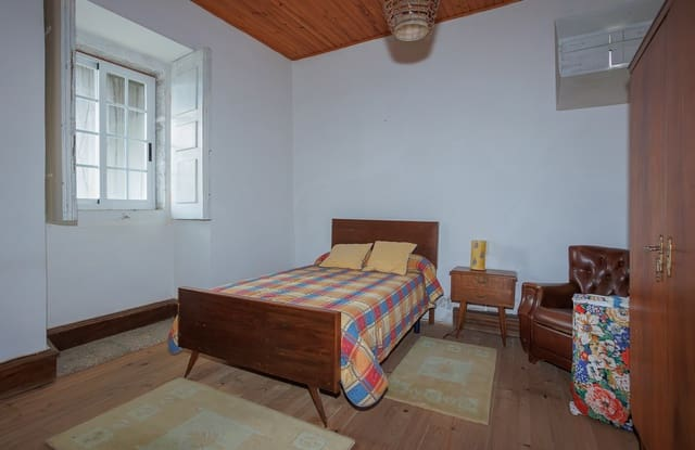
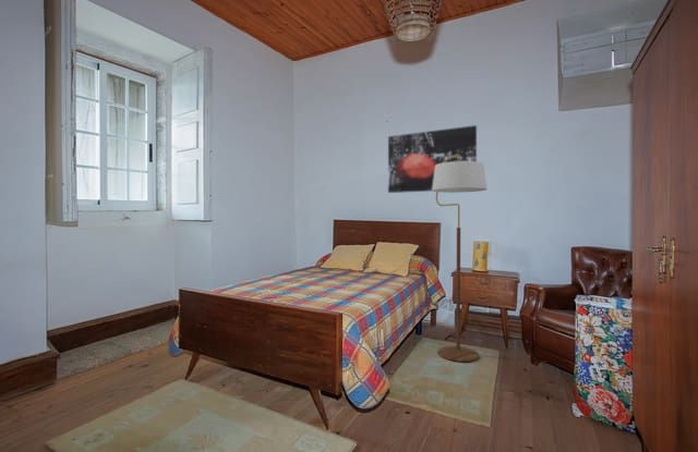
+ wall art [387,124,478,194]
+ floor lamp [431,155,488,363]
